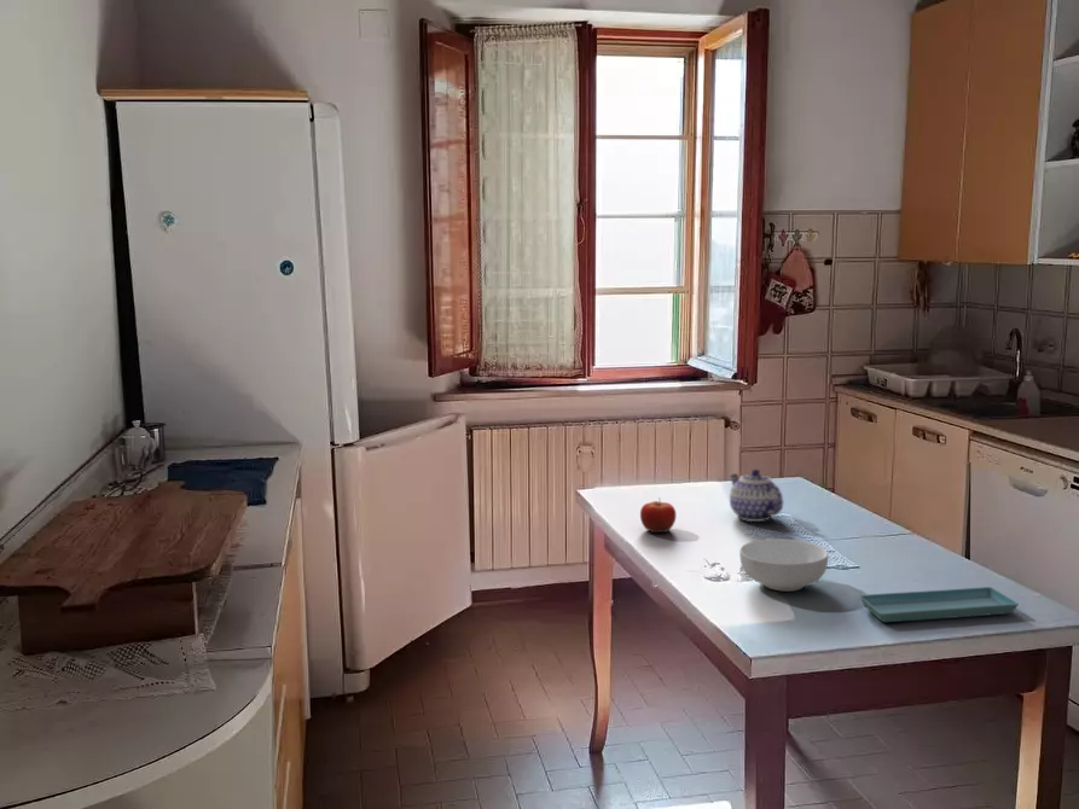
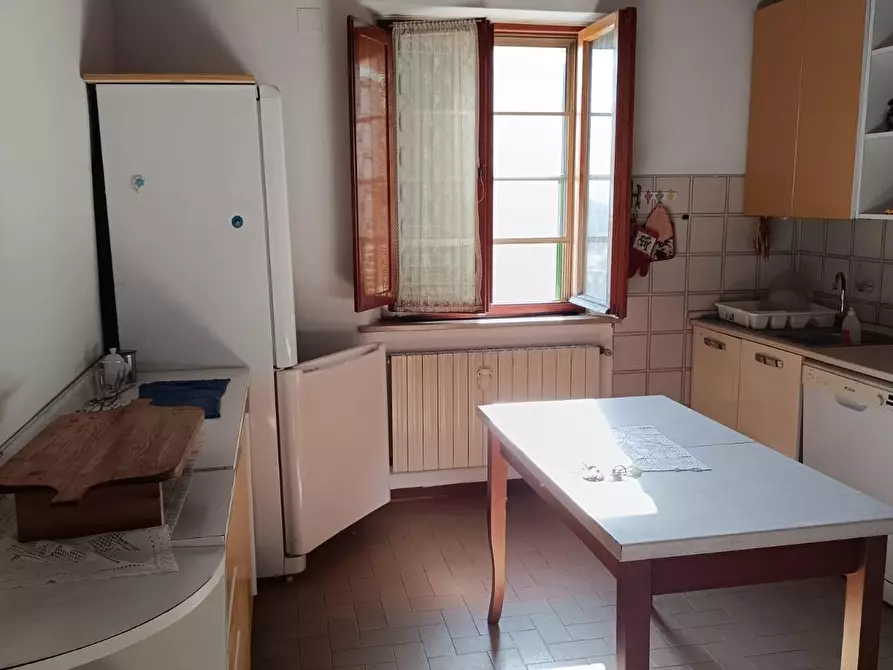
- cereal bowl [738,537,829,592]
- teapot [729,468,784,523]
- fruit [639,496,677,534]
- saucer [858,586,1020,623]
